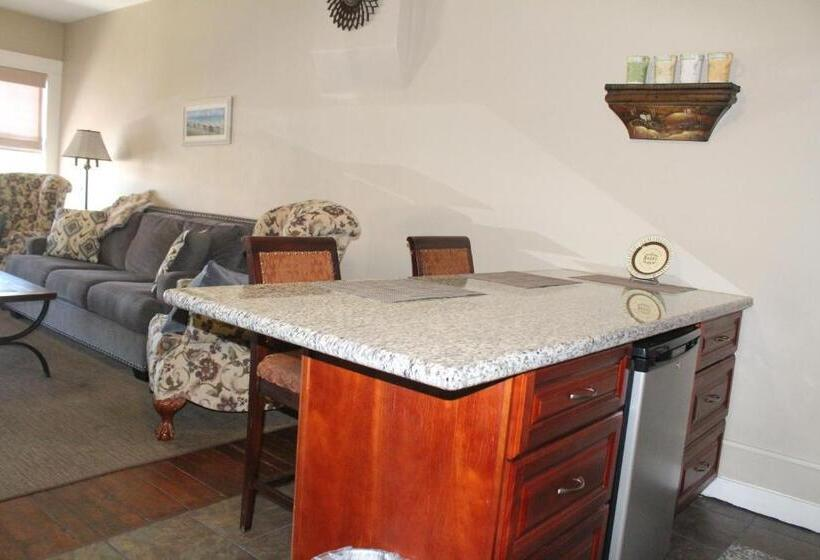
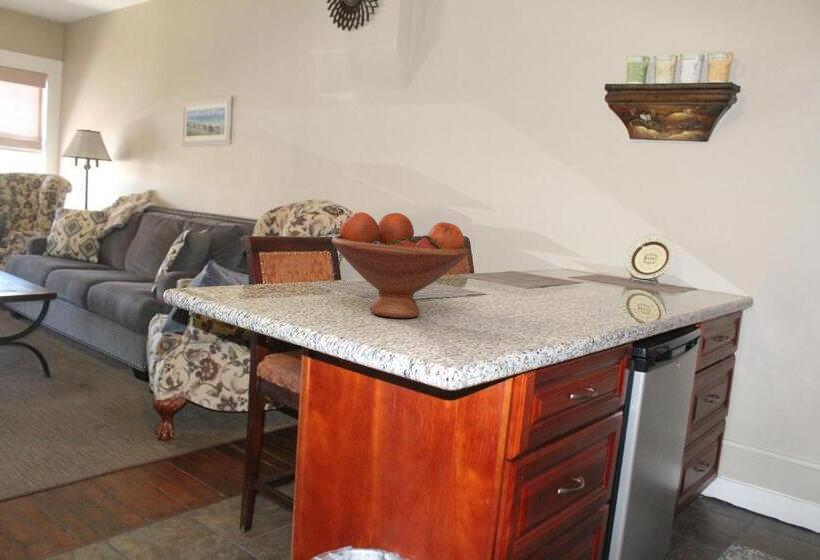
+ fruit bowl [331,211,470,319]
